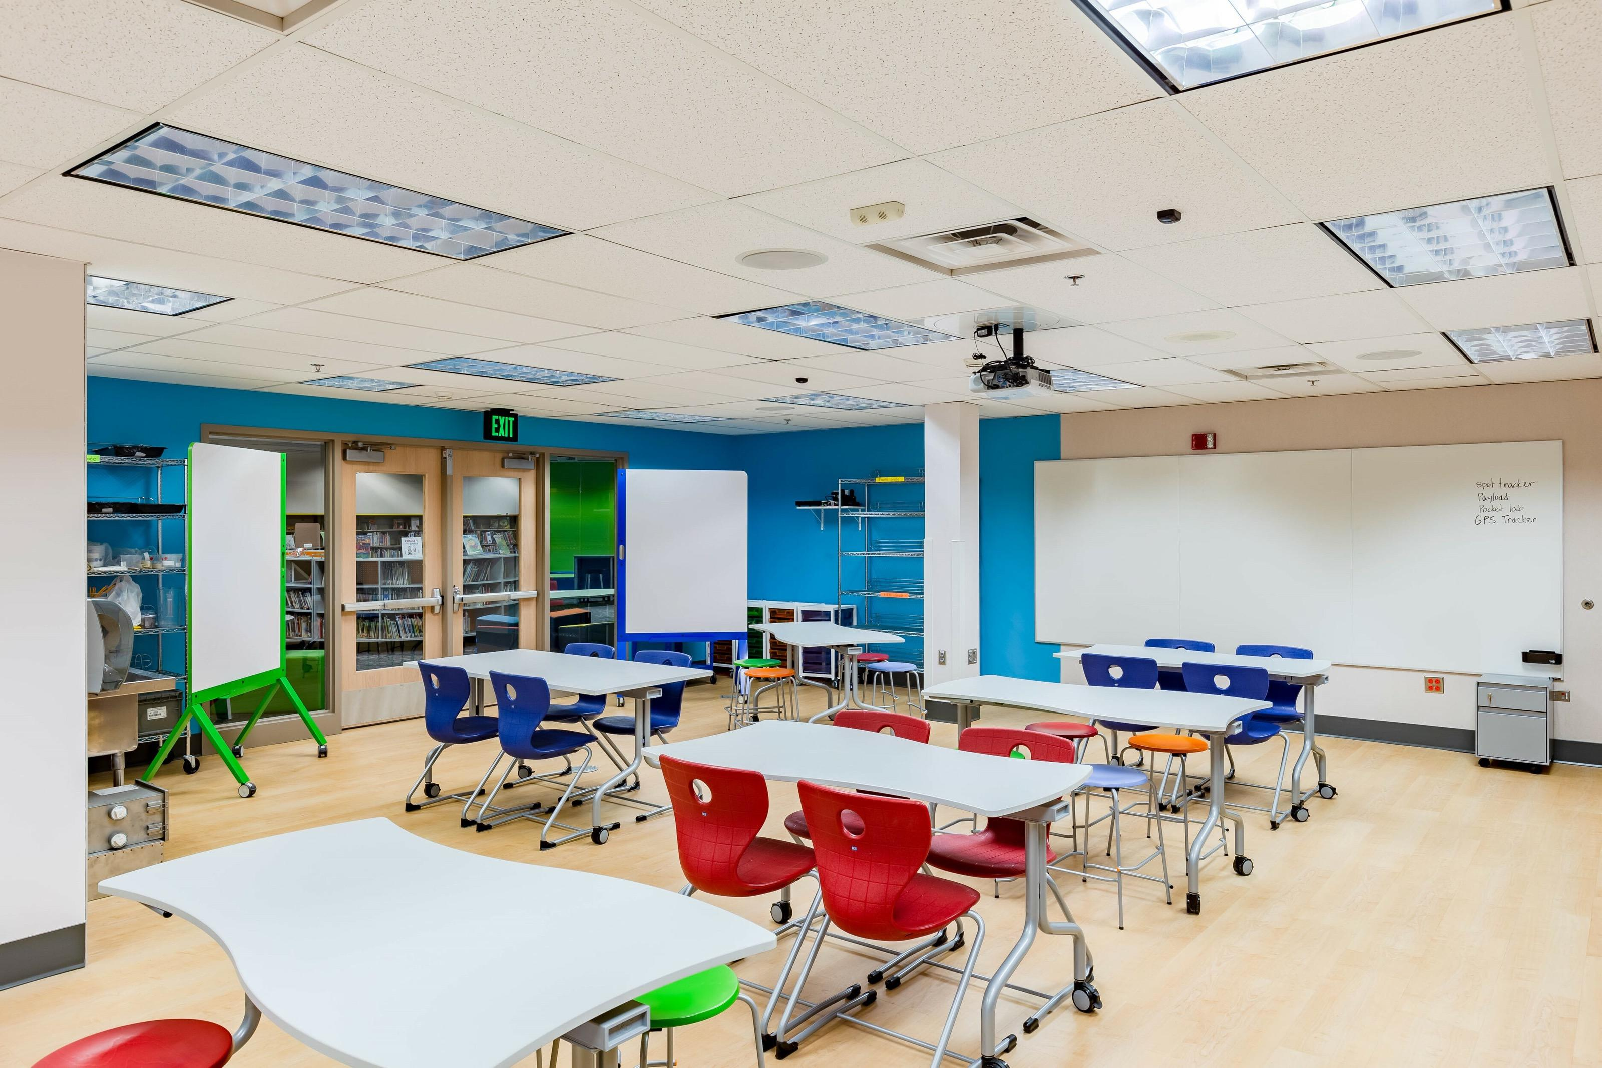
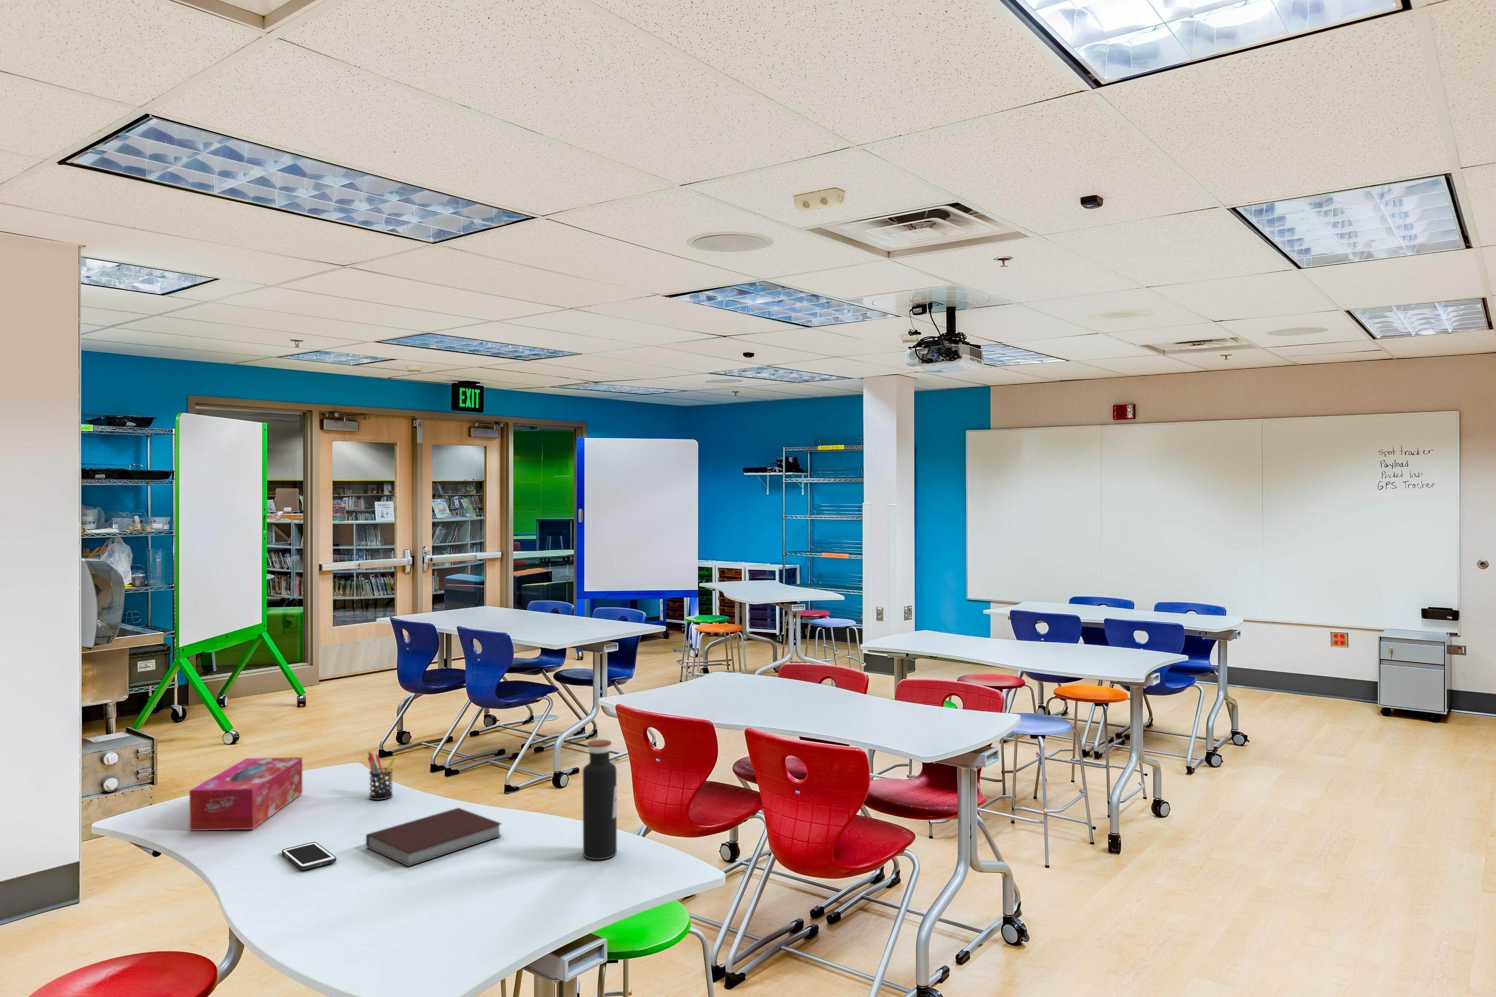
+ pen holder [367,751,396,800]
+ cell phone [282,841,336,870]
+ water bottle [582,740,618,860]
+ notebook [365,807,502,867]
+ tissue box [189,757,303,831]
